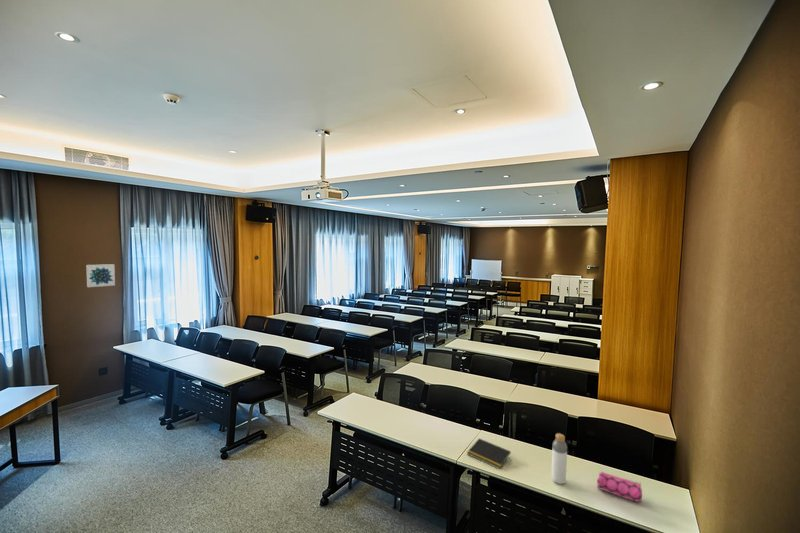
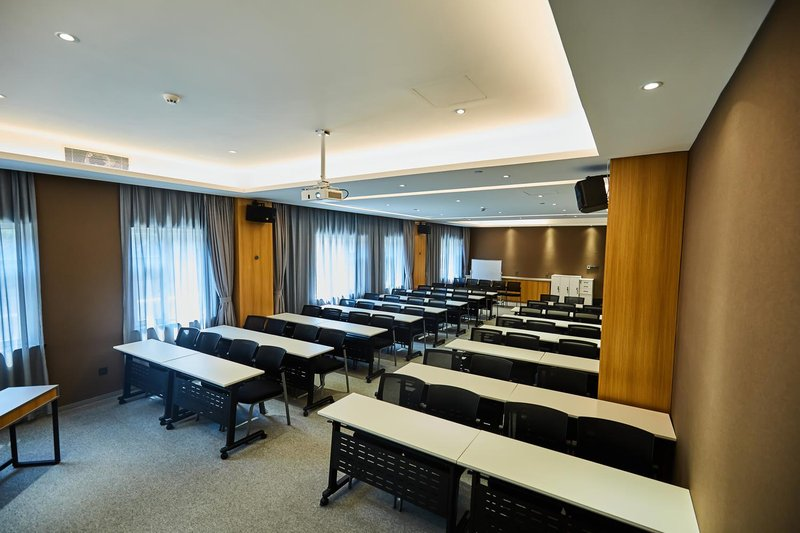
- bottle [550,432,568,485]
- notepad [466,437,512,470]
- wall art [85,263,116,288]
- pencil case [596,471,643,504]
